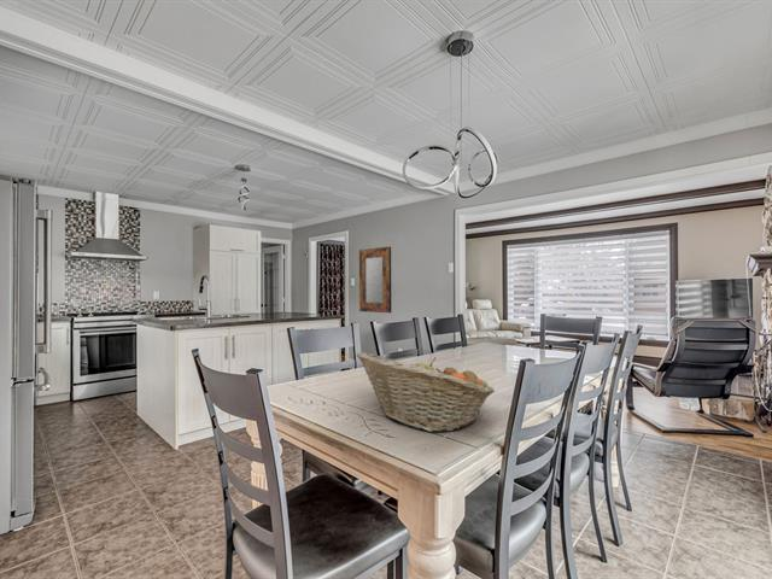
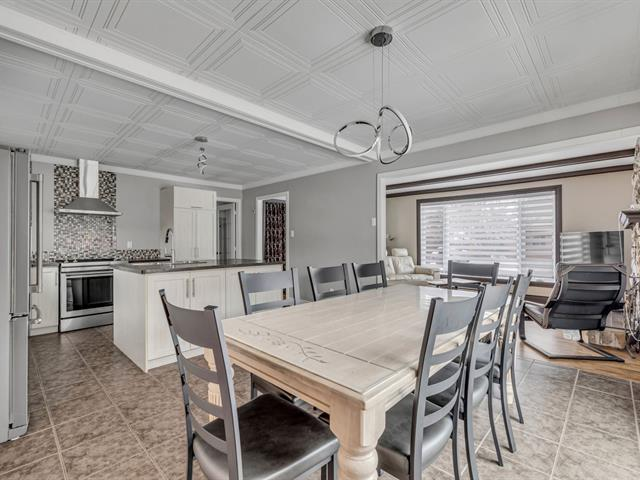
- home mirror [358,246,392,314]
- fruit basket [356,351,496,433]
